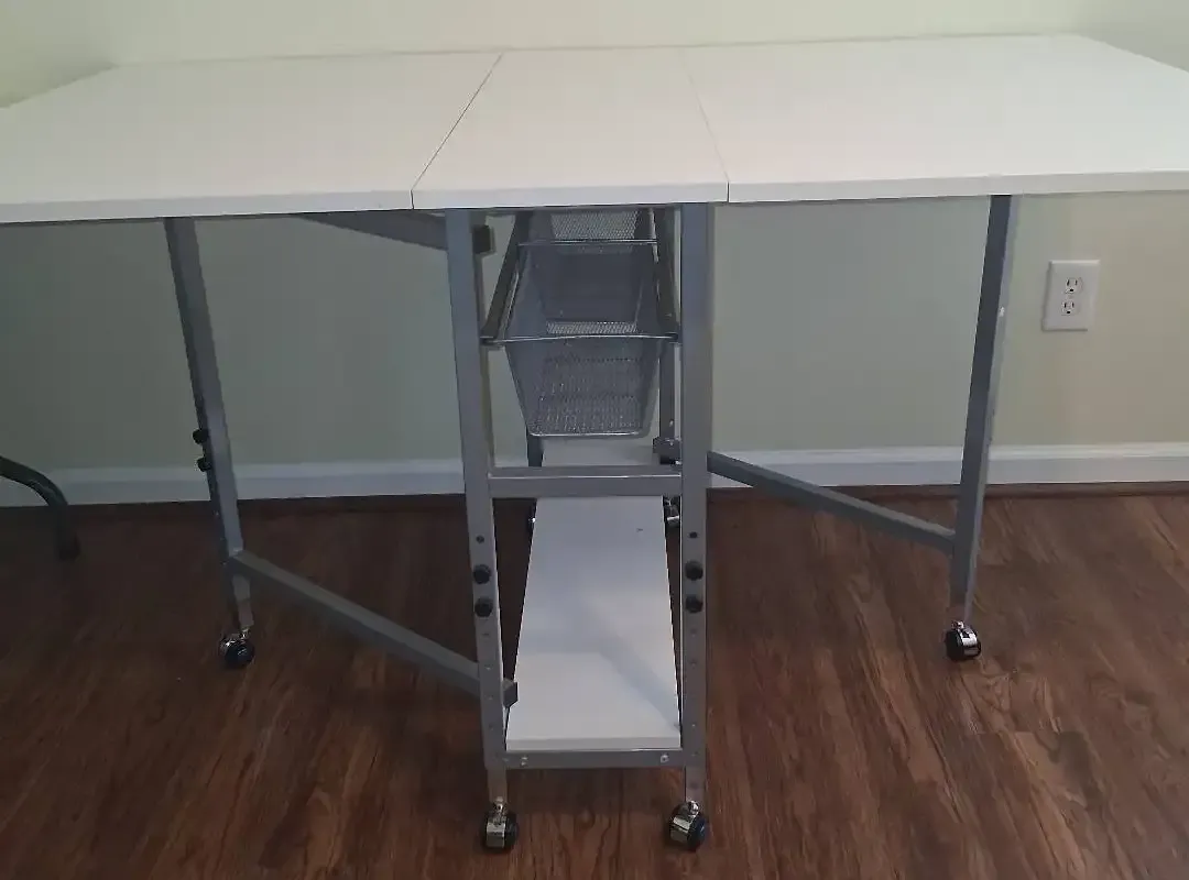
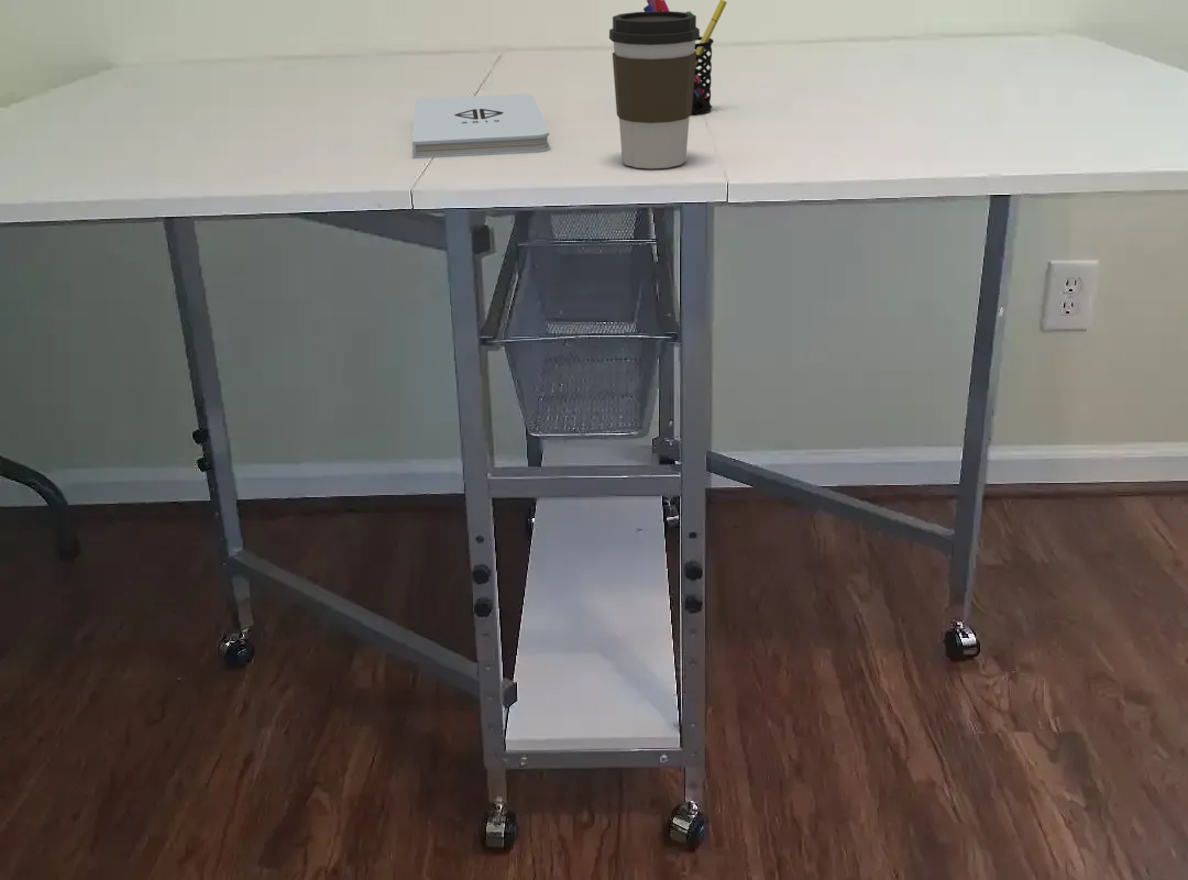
+ pen holder [642,0,728,116]
+ coffee cup [608,10,701,169]
+ notepad [411,92,551,160]
